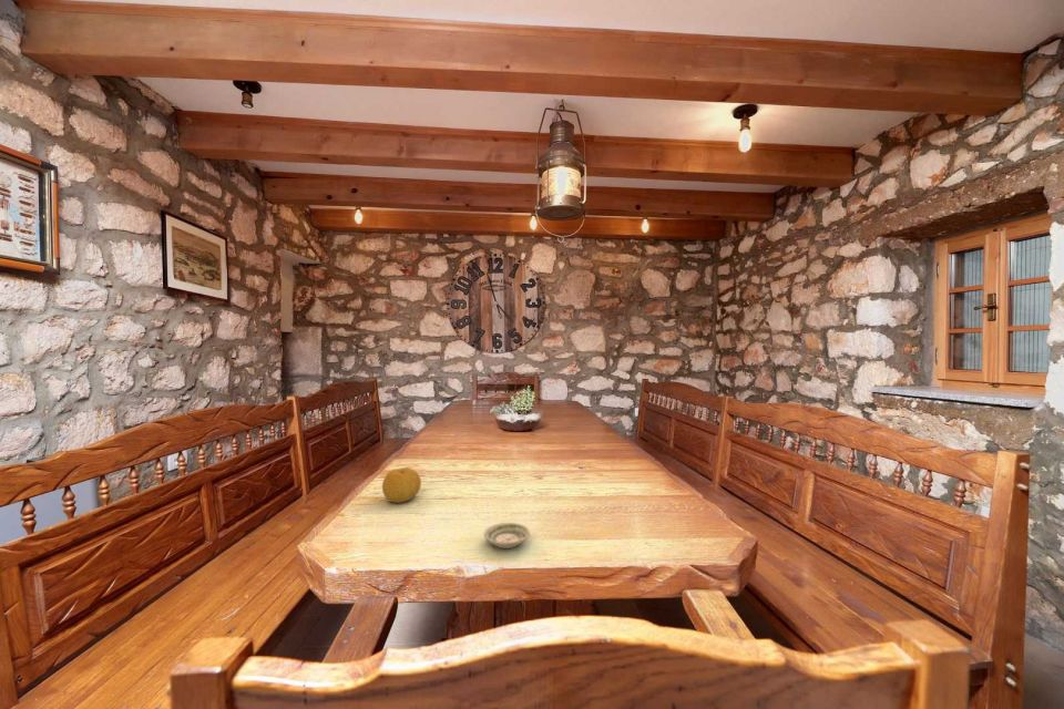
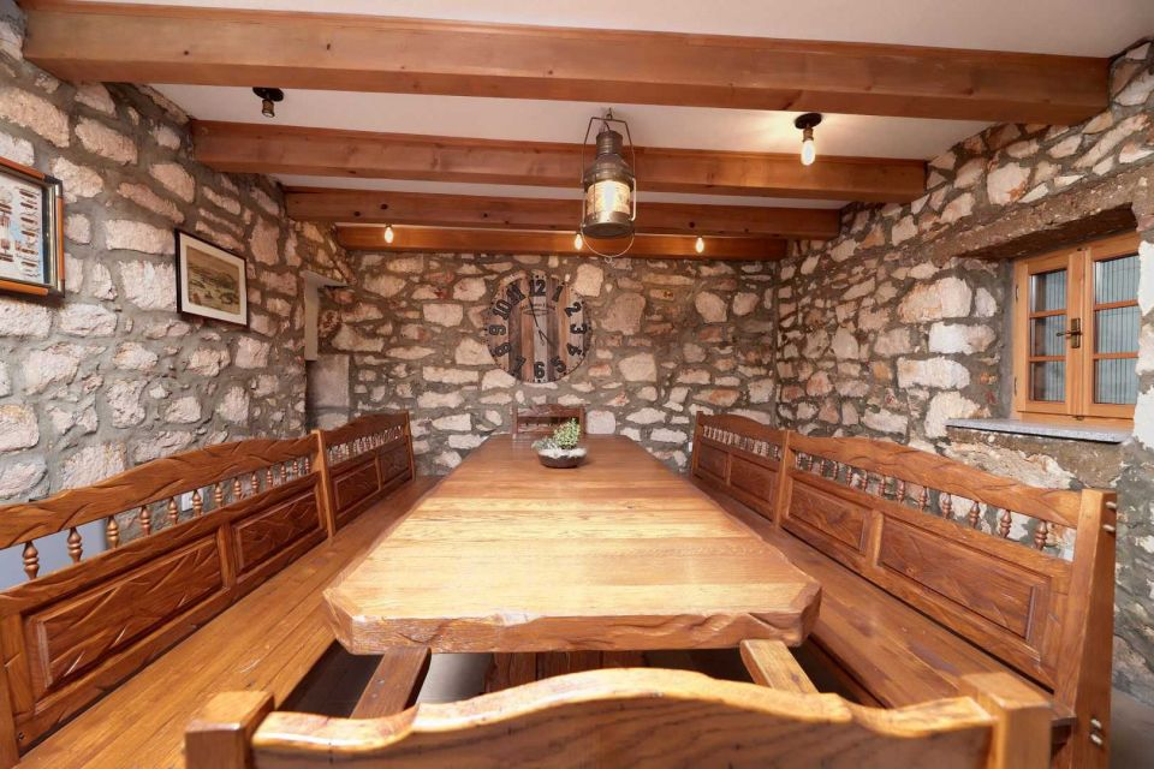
- saucer [483,522,531,549]
- fruit [381,466,422,504]
